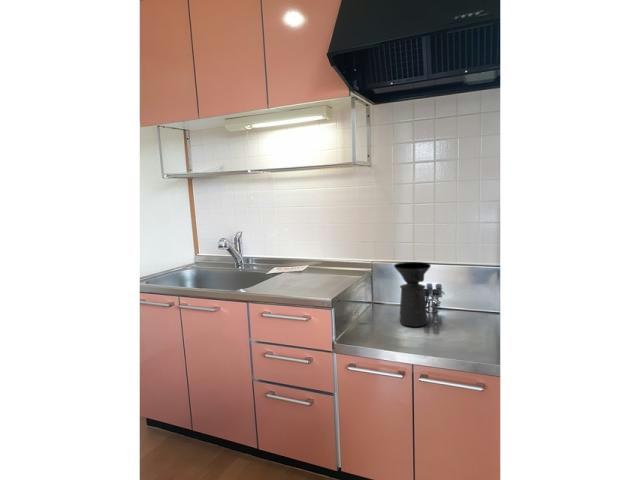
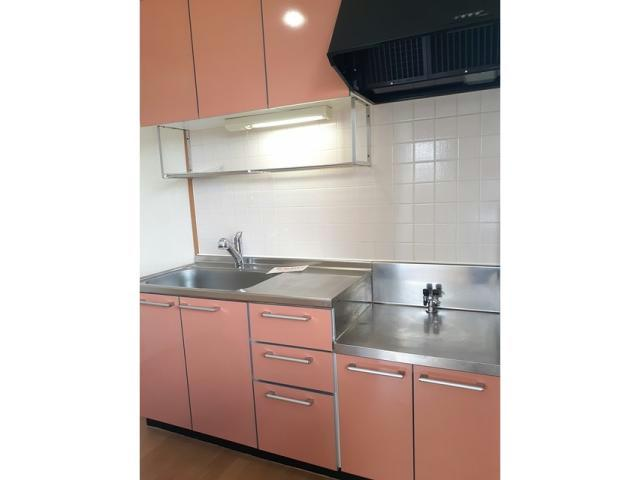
- coffee maker [393,261,432,328]
